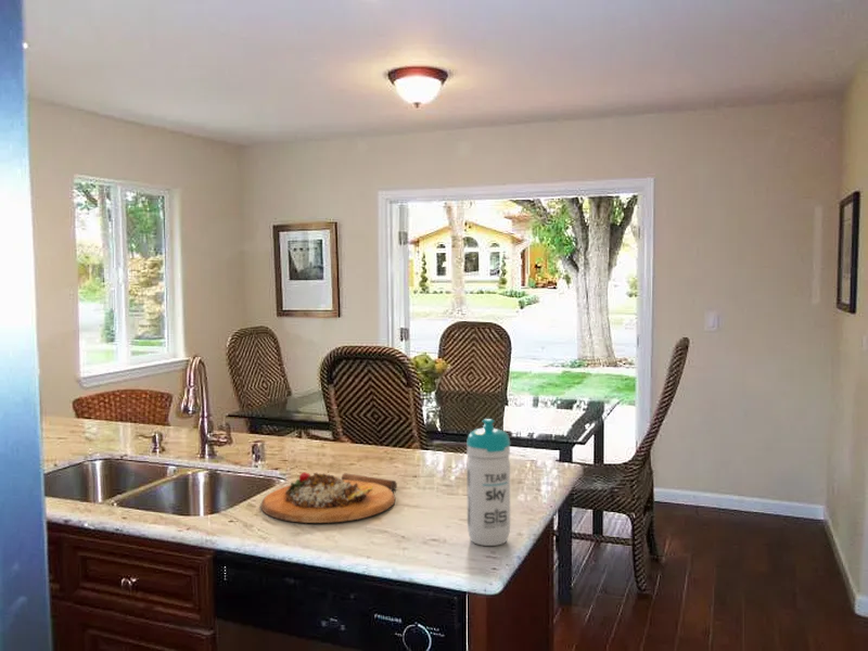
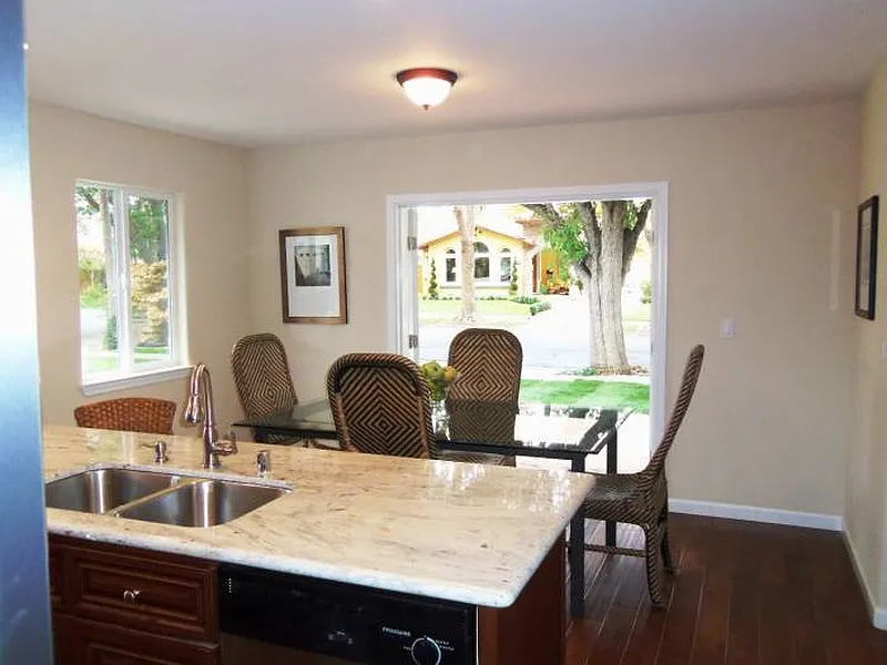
- water bottle [465,418,511,547]
- cutting board [259,471,398,524]
